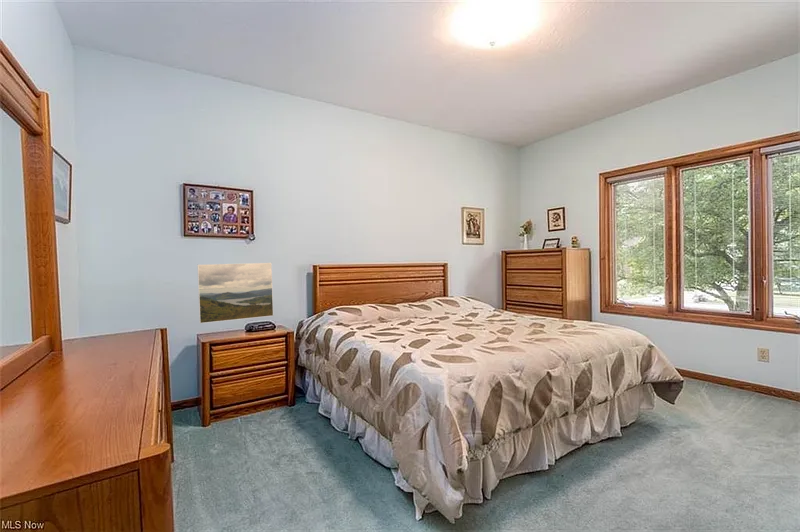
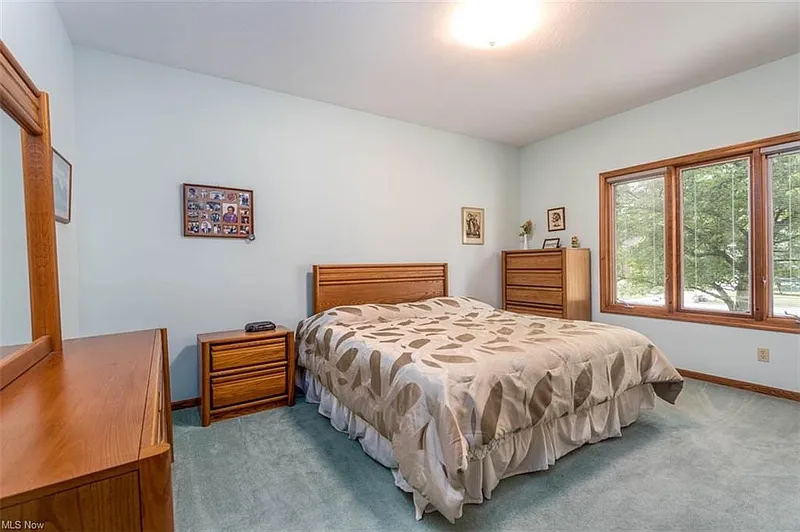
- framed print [196,262,275,324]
